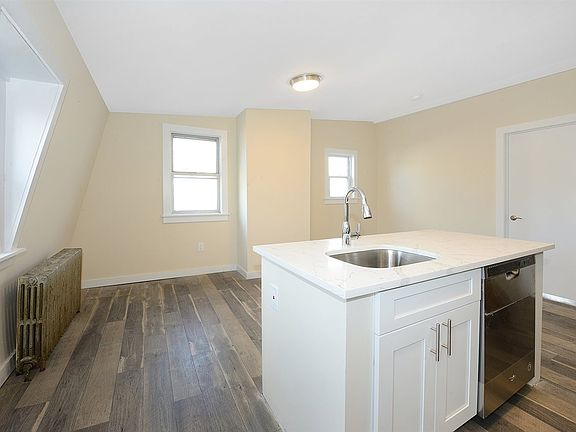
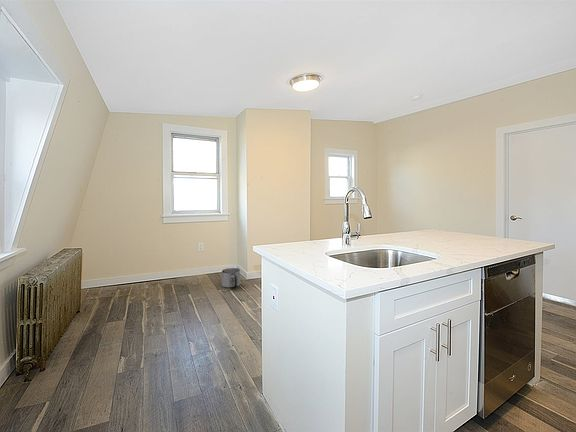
+ bucket [221,267,241,289]
